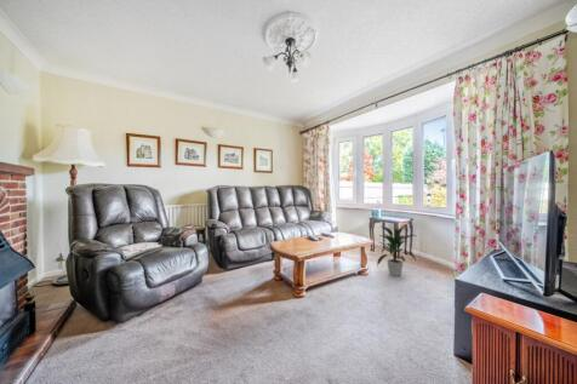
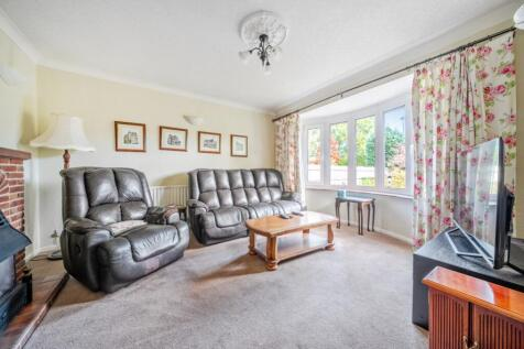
- indoor plant [376,224,419,277]
